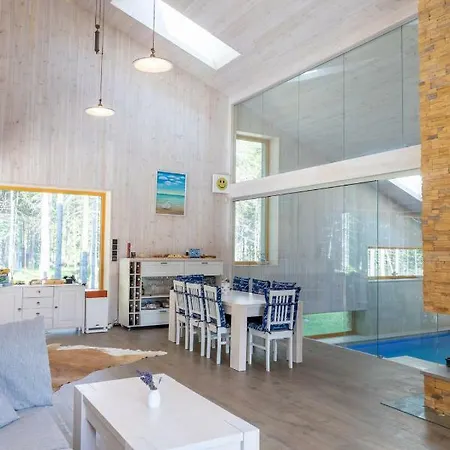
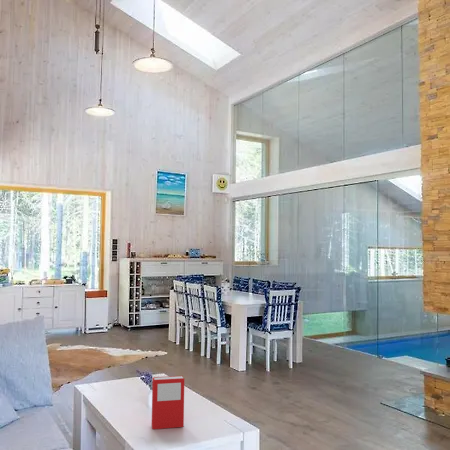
+ book [151,375,185,430]
